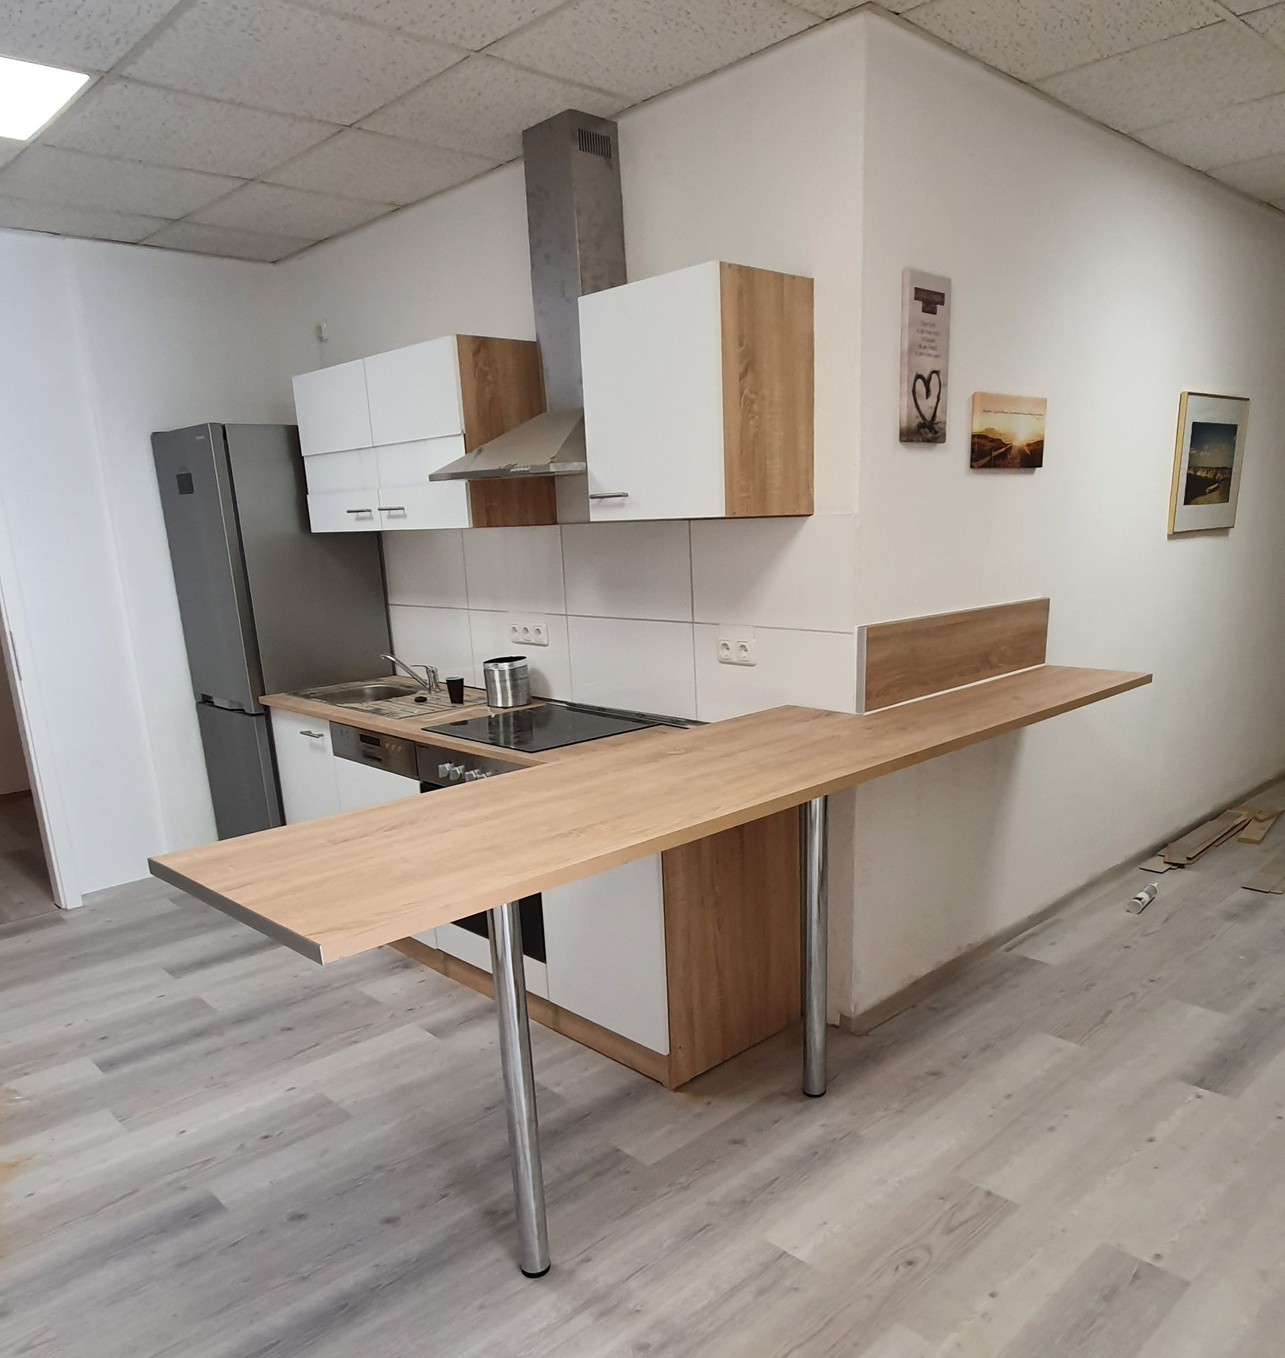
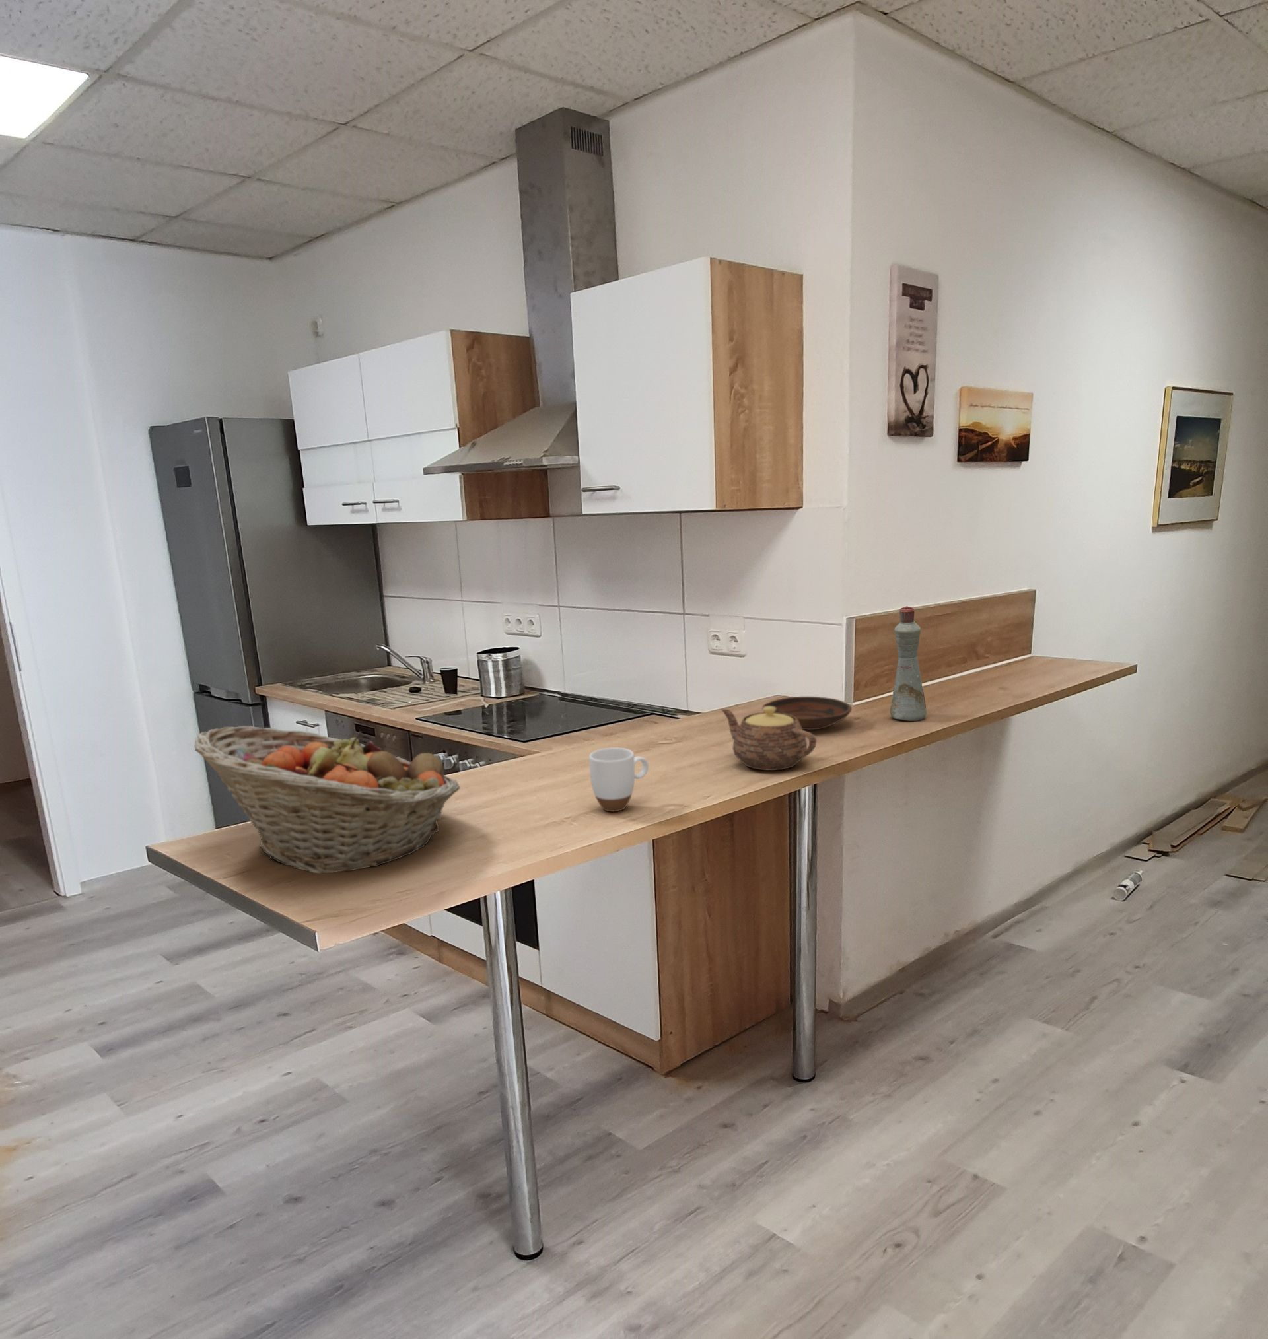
+ teapot [721,706,818,771]
+ mug [589,747,649,812]
+ bowl [762,696,852,730]
+ bottle [889,605,927,722]
+ fruit basket [193,725,460,873]
